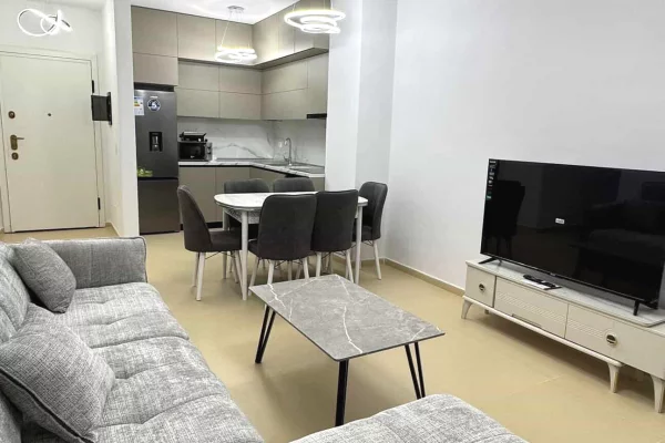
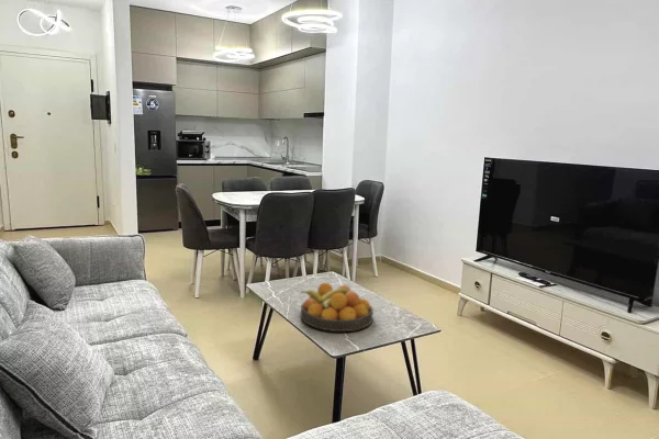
+ fruit bowl [300,282,375,333]
